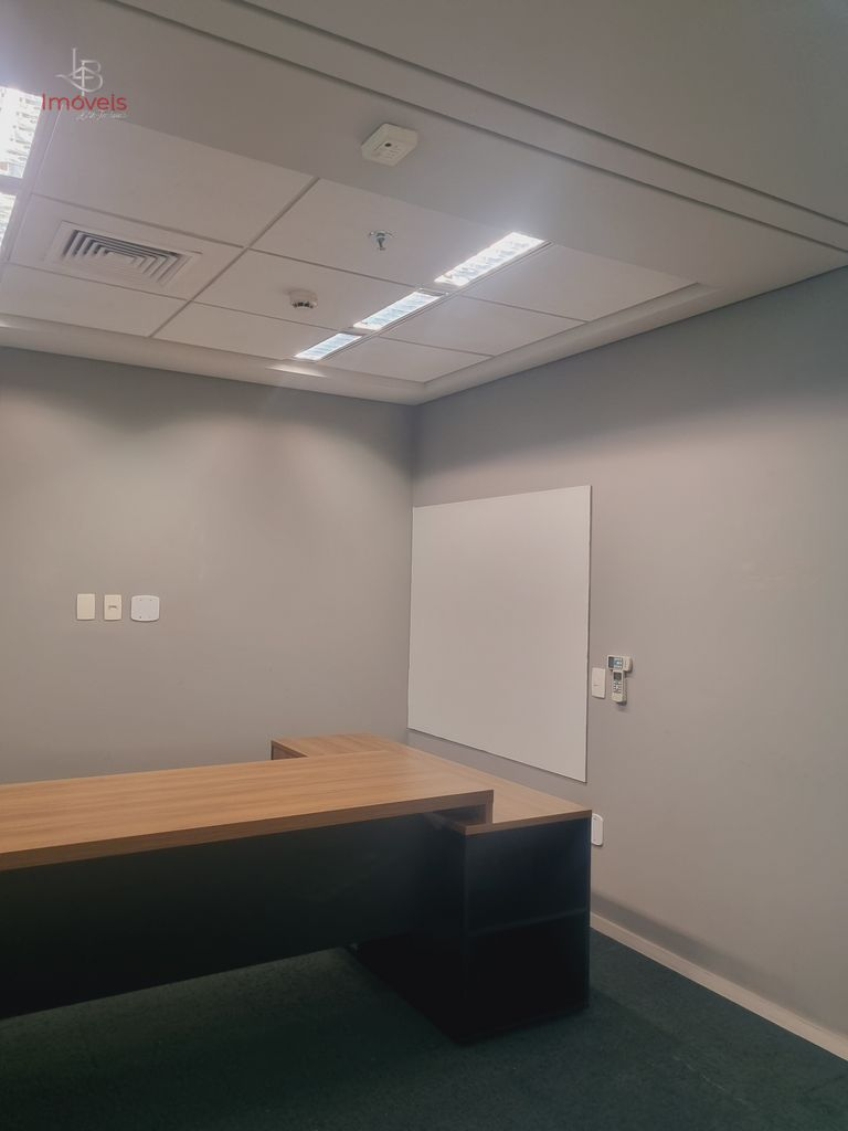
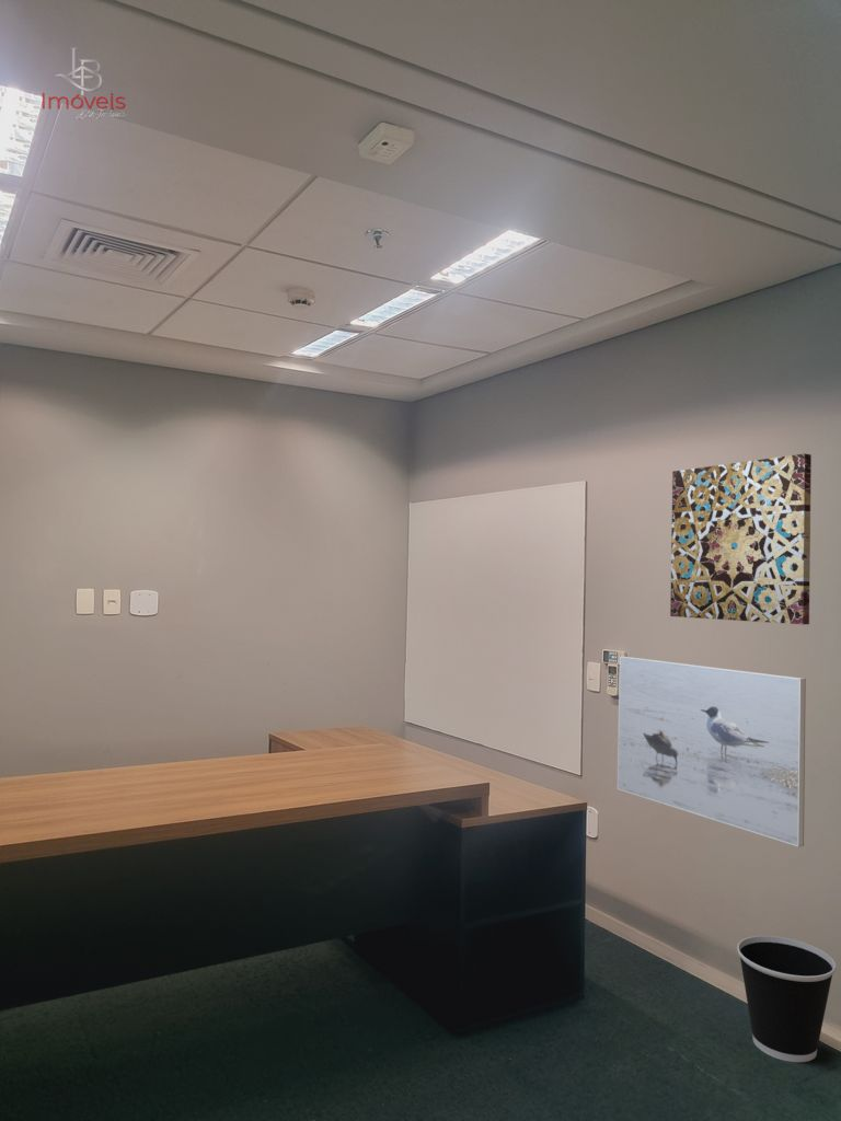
+ wall art [669,452,813,625]
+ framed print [617,656,807,848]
+ wastebasket [736,935,837,1063]
